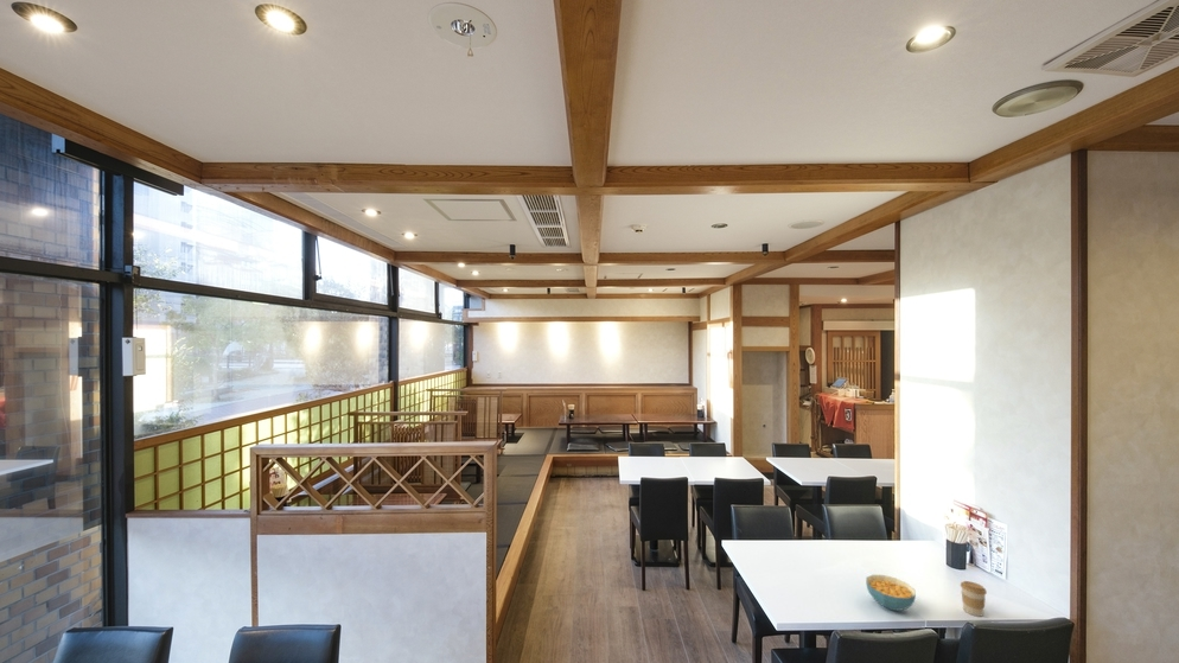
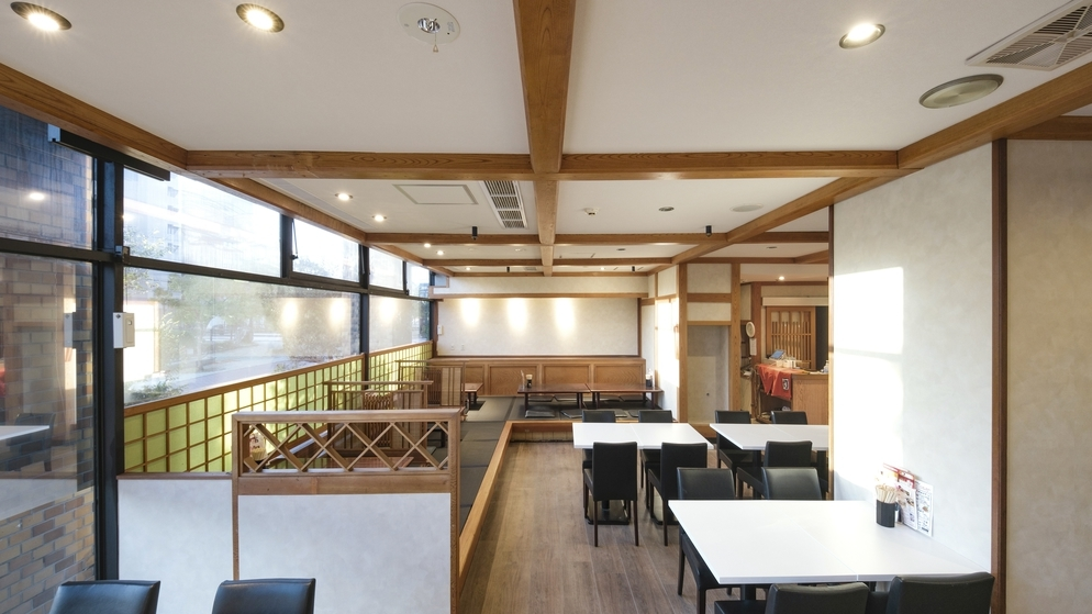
- cereal bowl [865,574,917,612]
- coffee cup [960,580,988,618]
